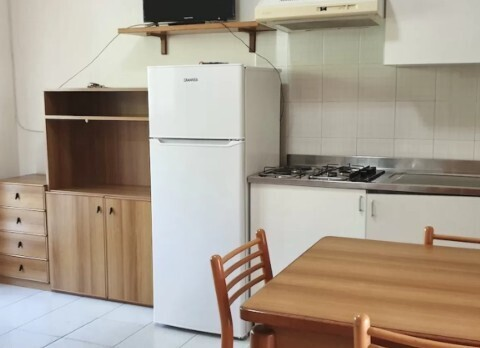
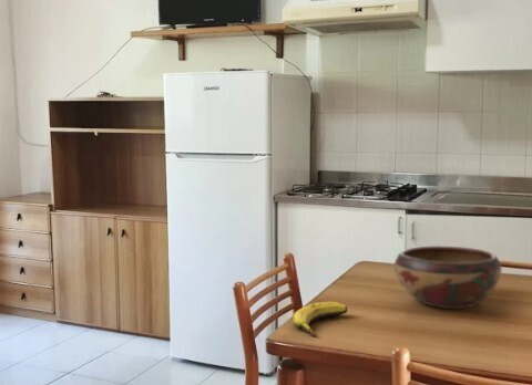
+ banana [291,301,348,339]
+ decorative bowl [393,244,503,310]
